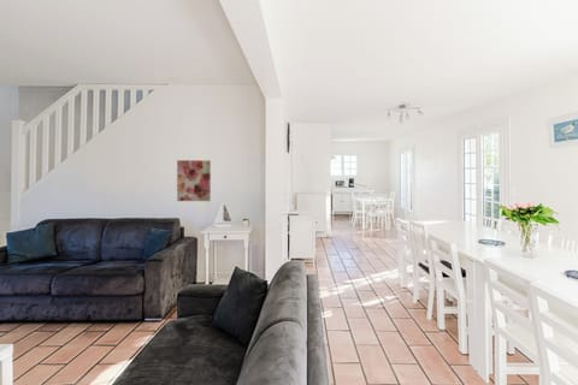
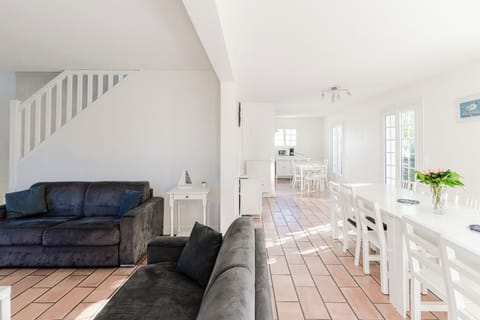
- wall art [176,159,212,202]
